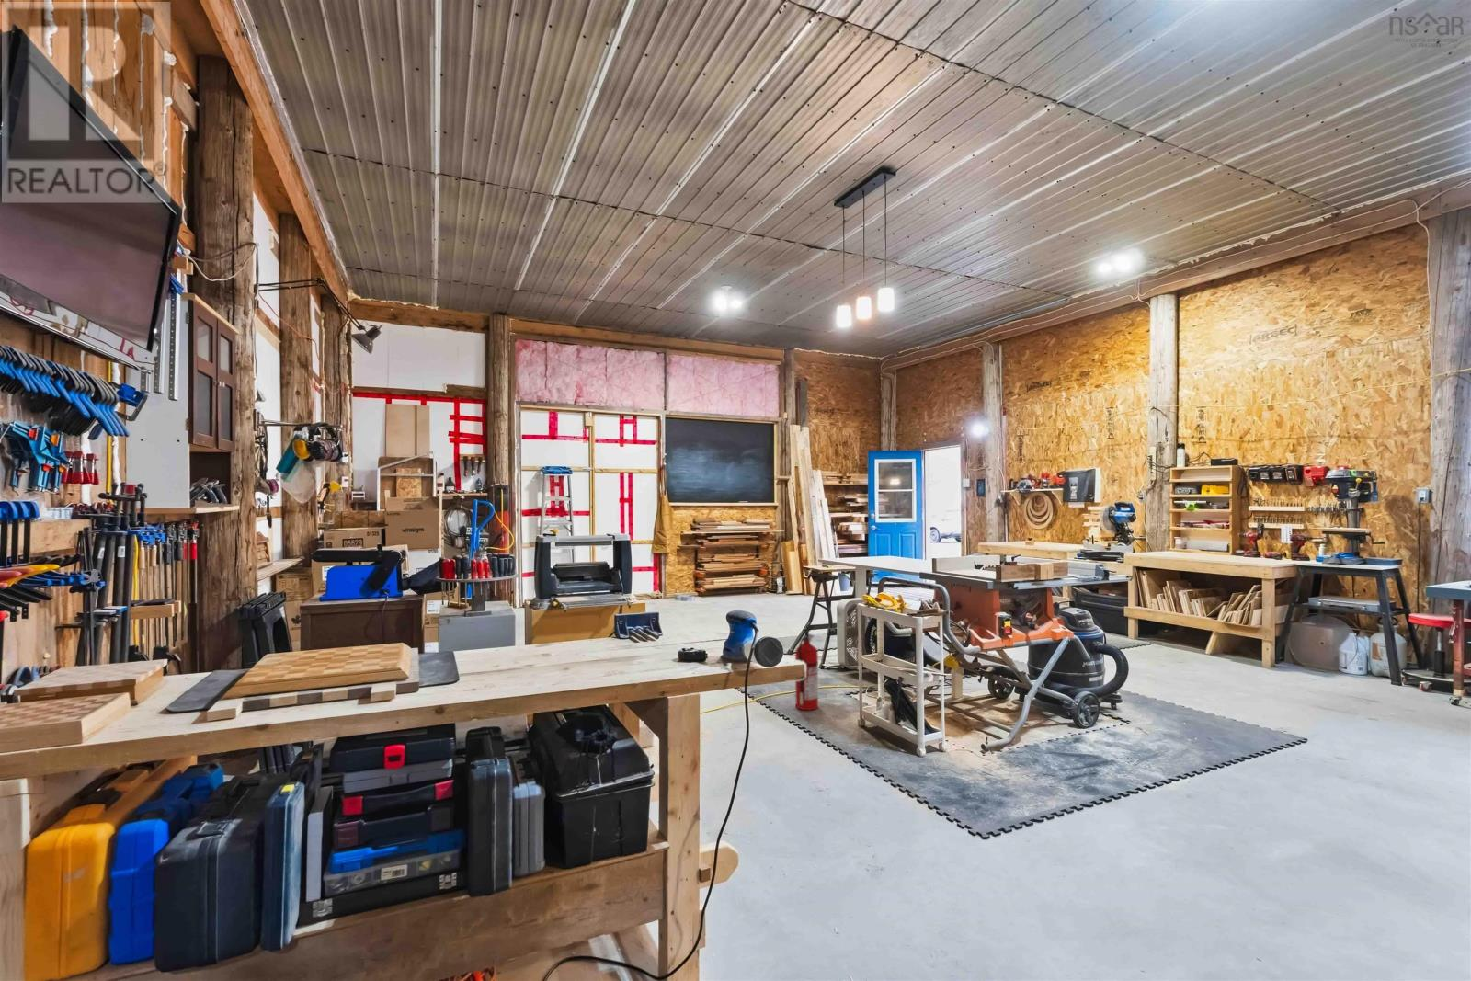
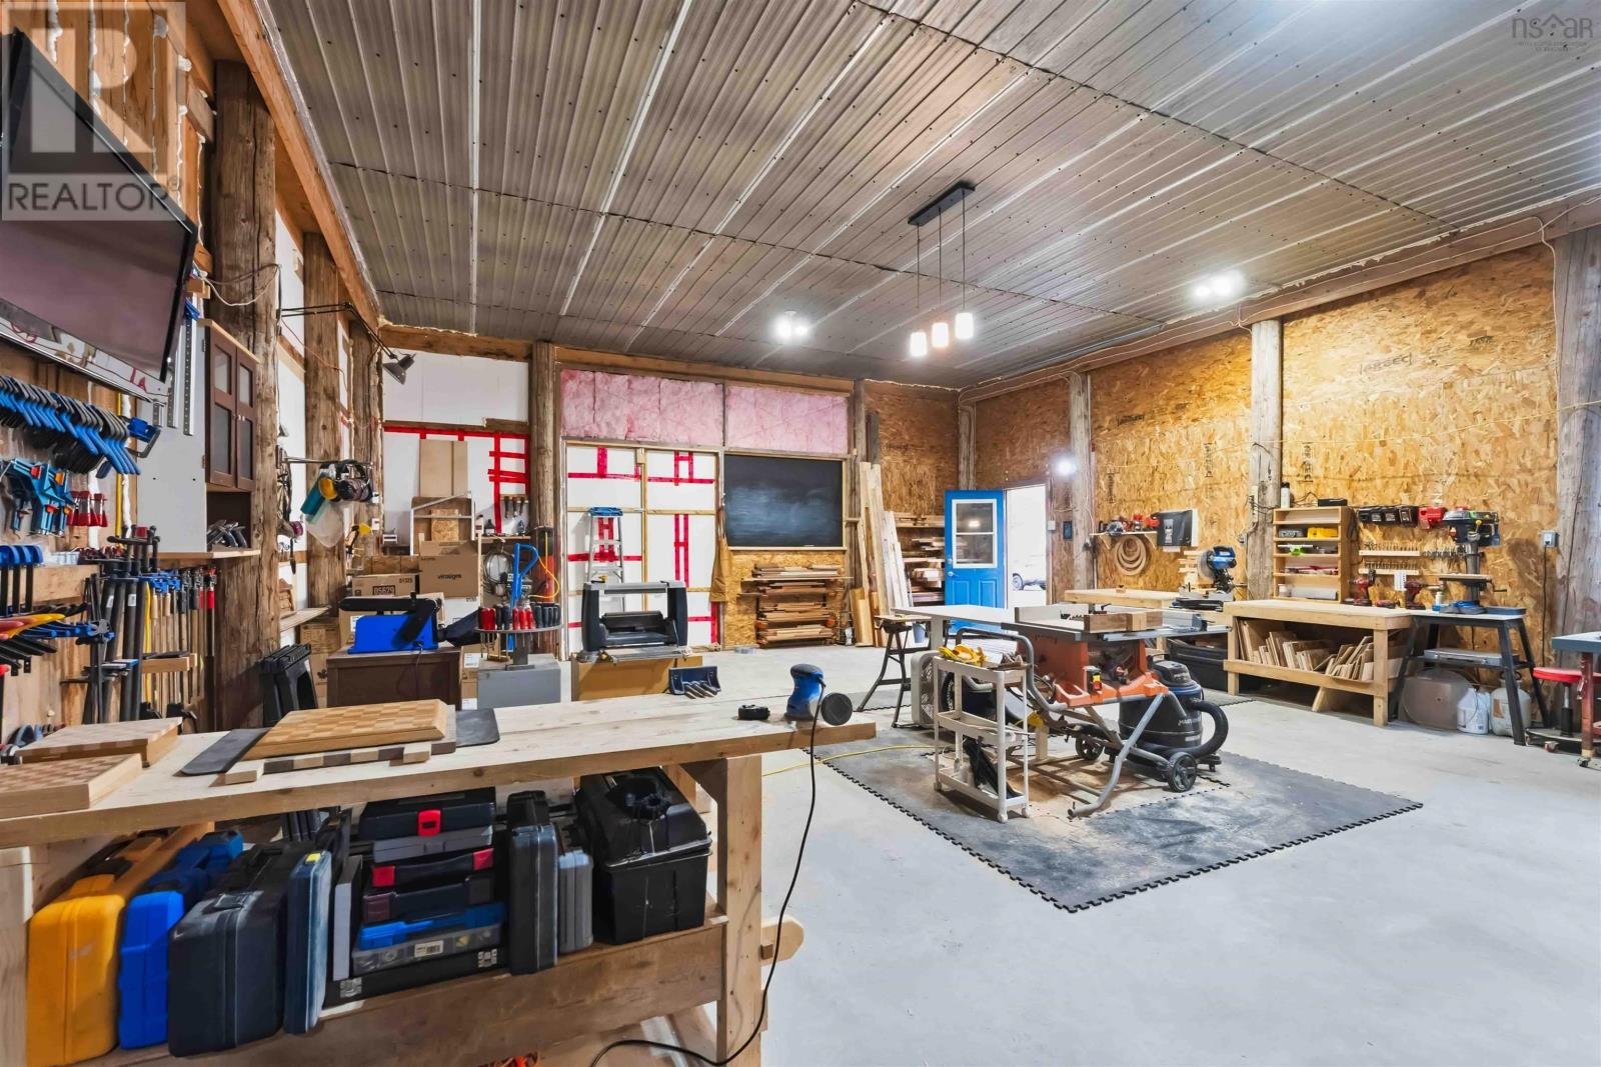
- fire extinguisher [795,624,819,712]
